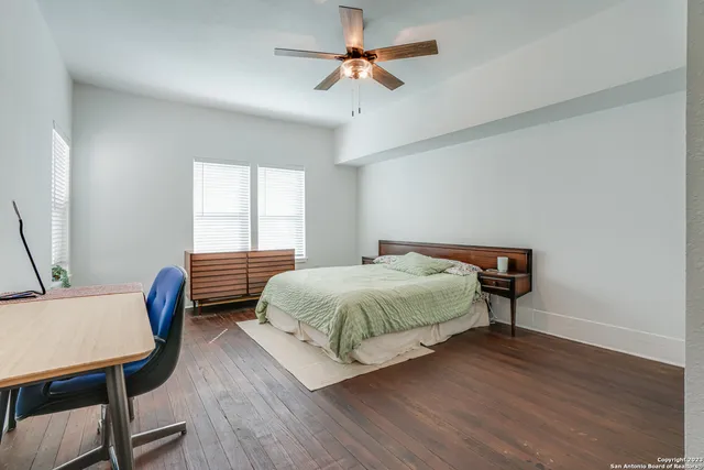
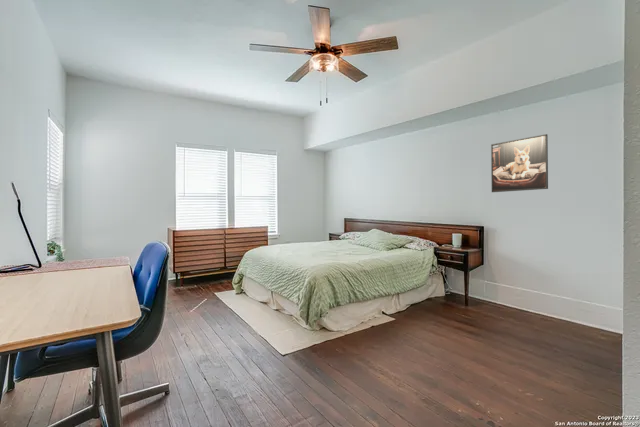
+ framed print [490,133,549,193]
